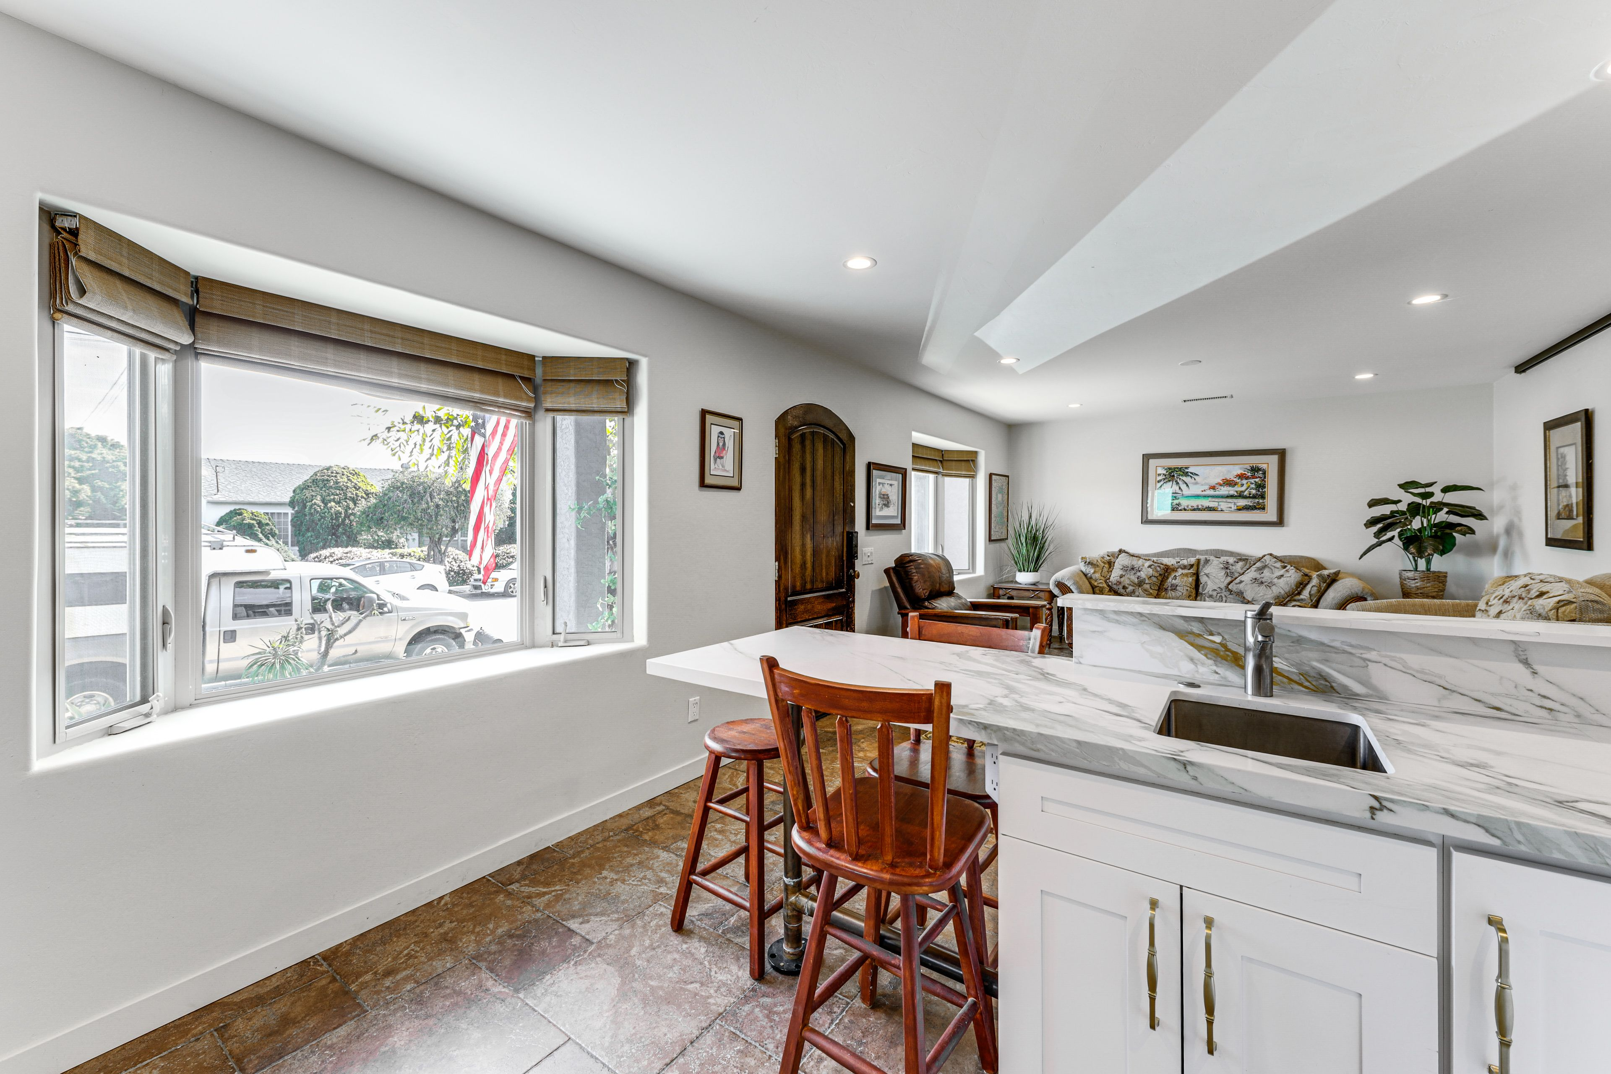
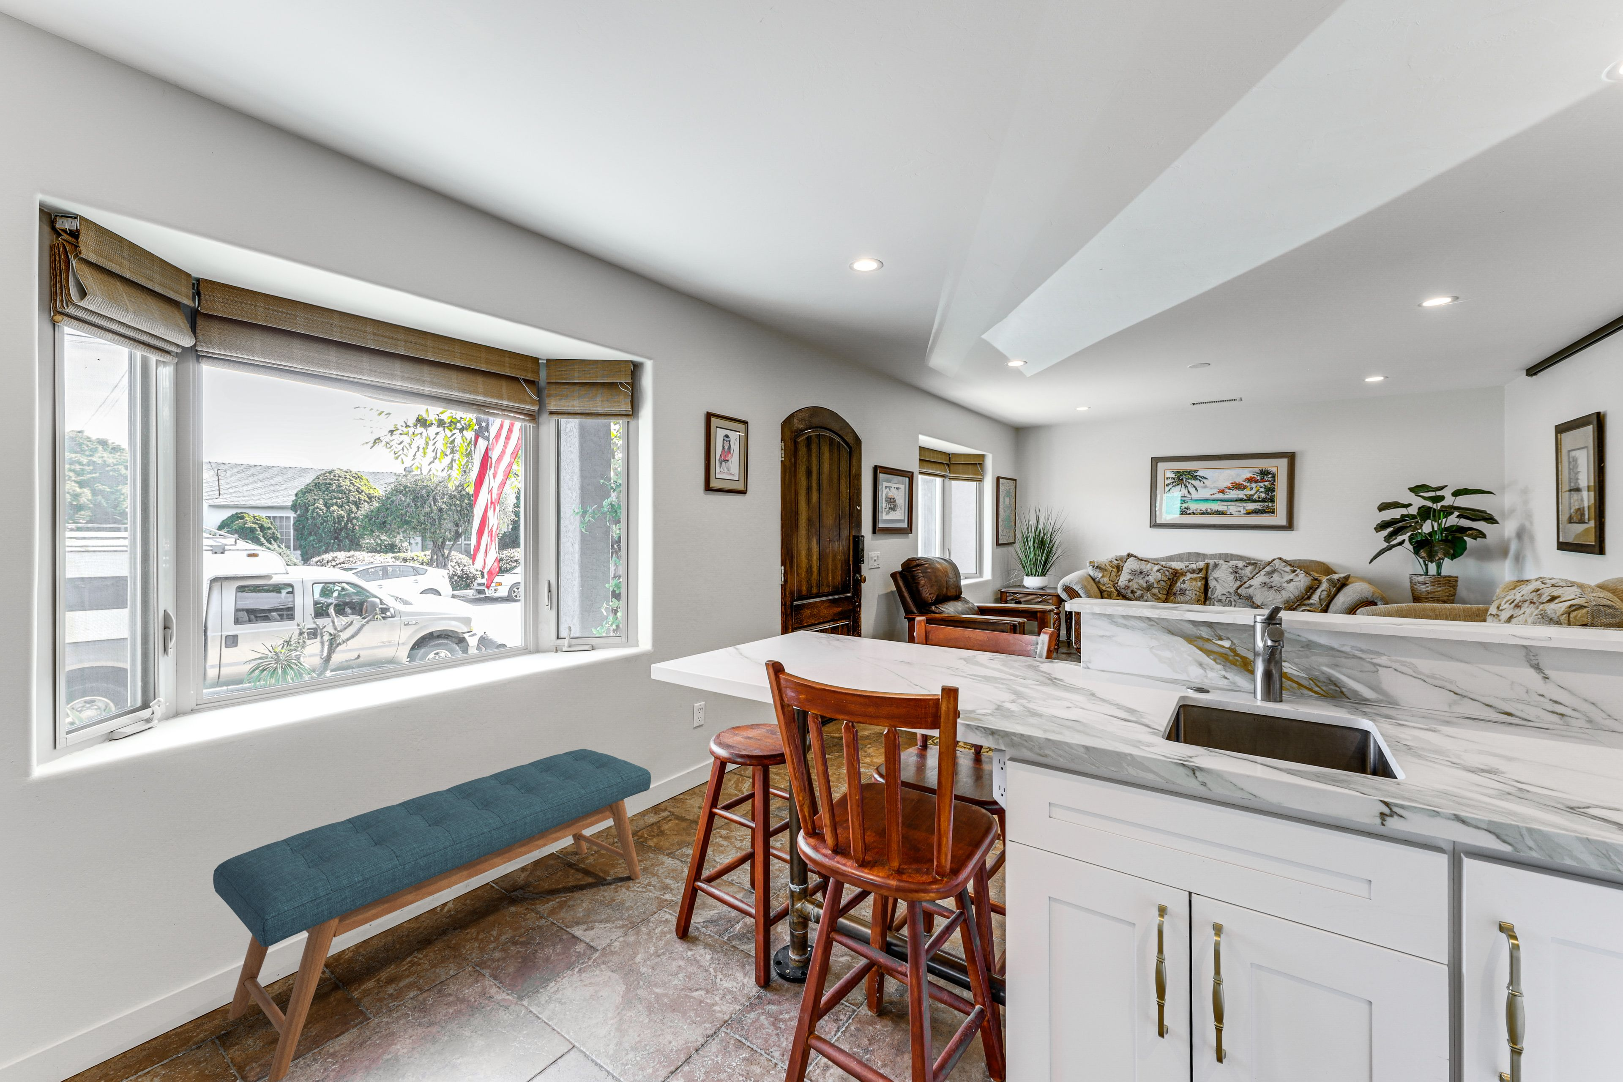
+ bench [213,749,651,1082]
